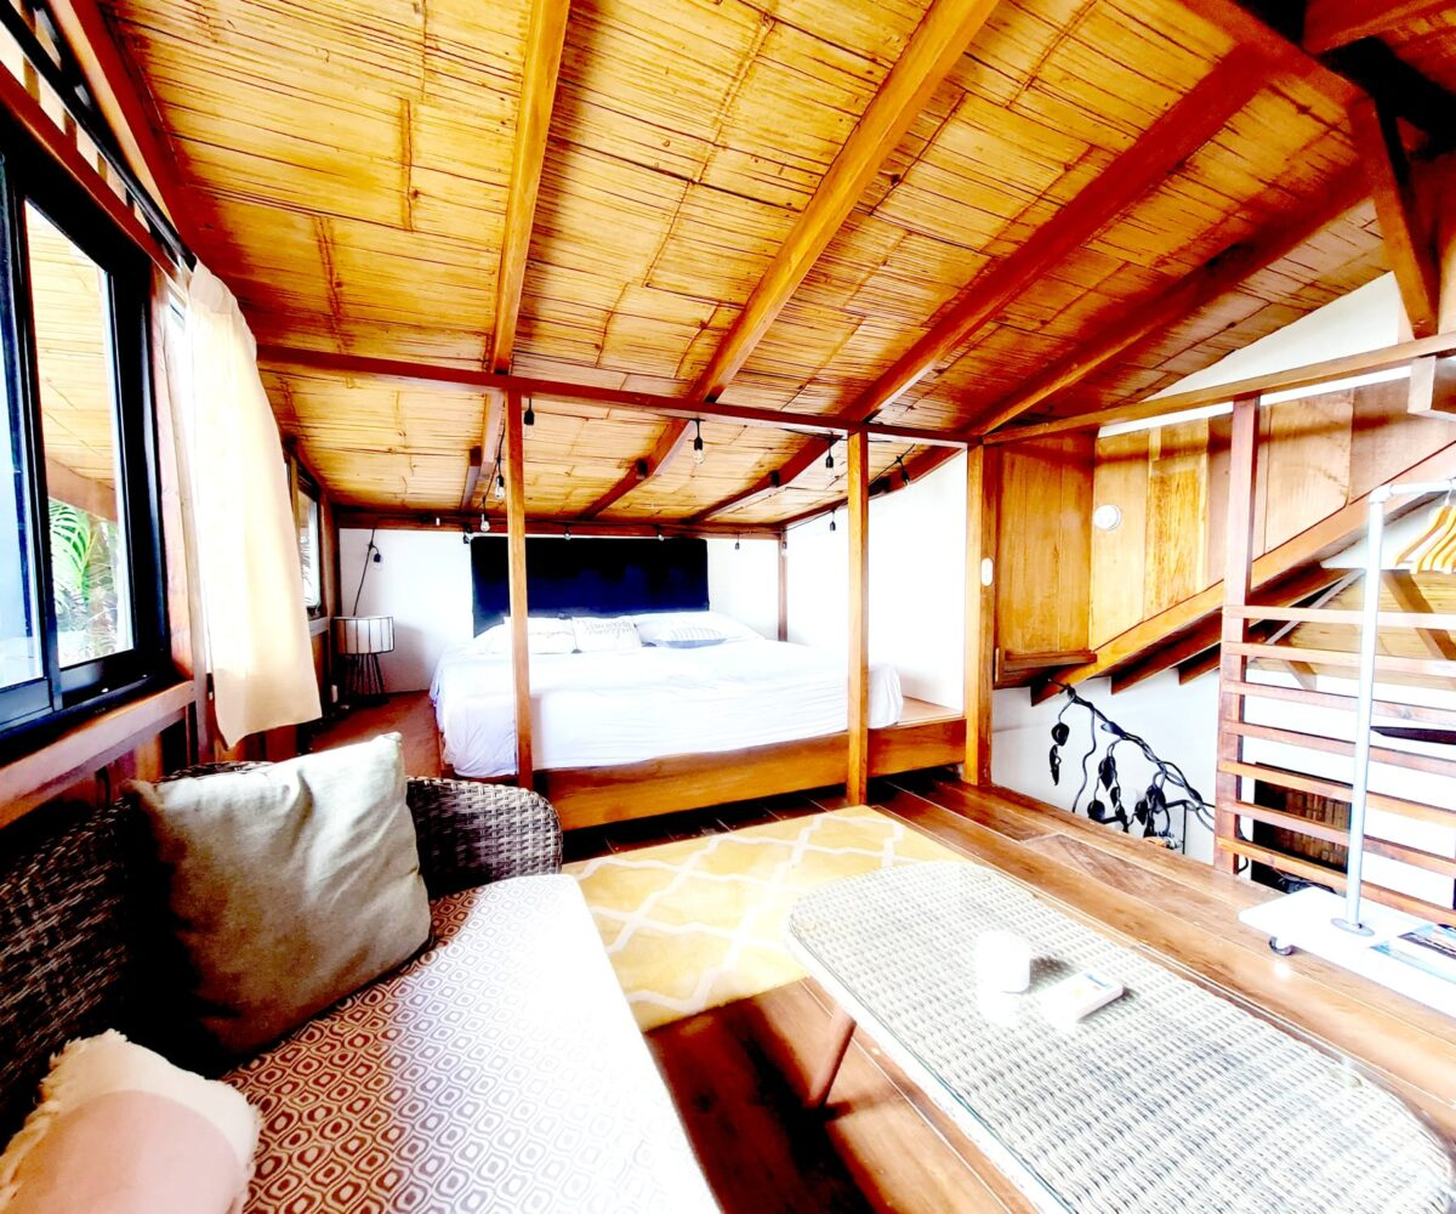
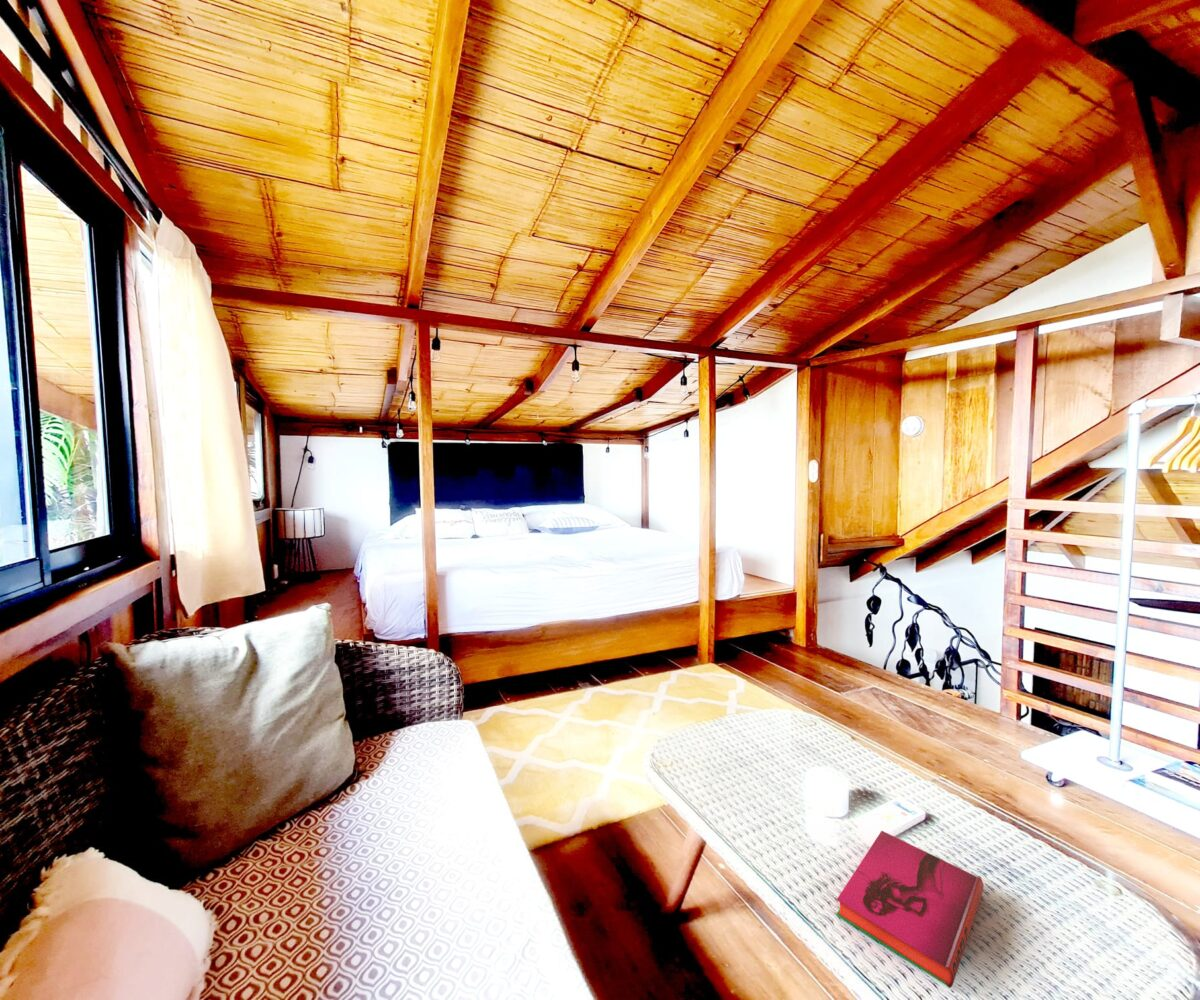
+ hardback book [836,830,985,989]
